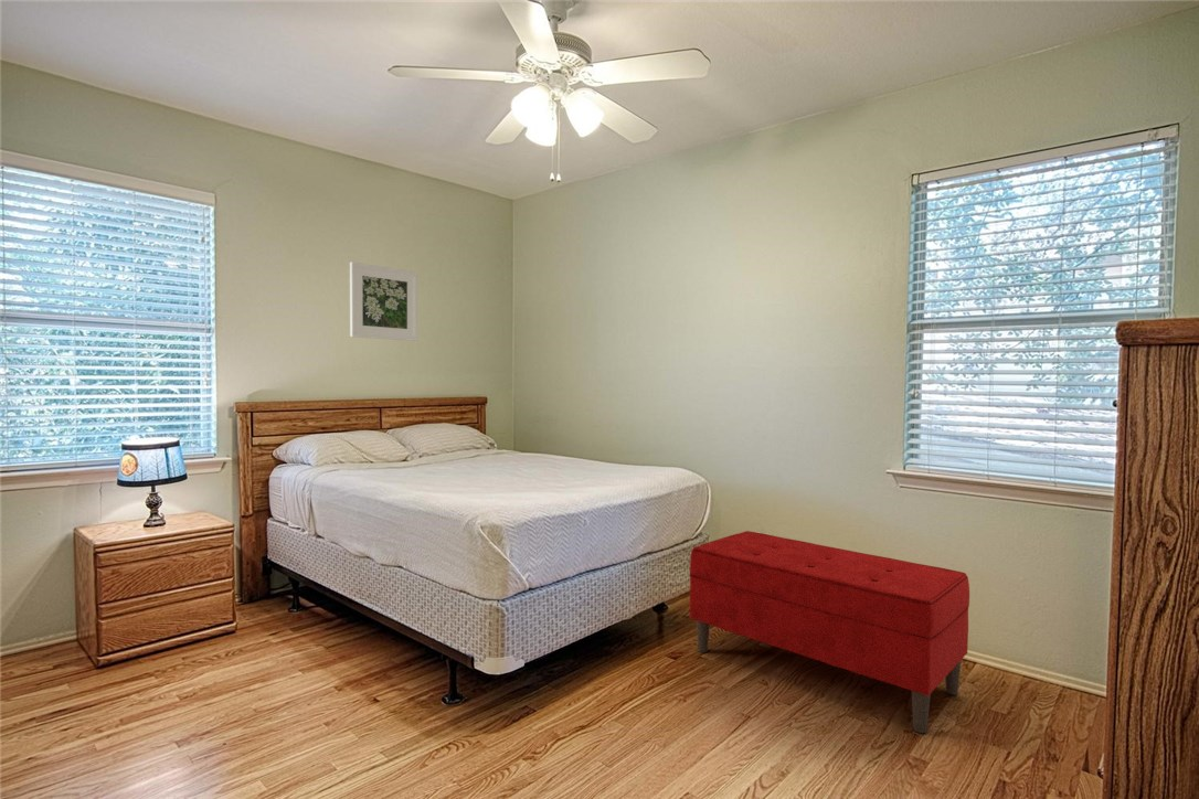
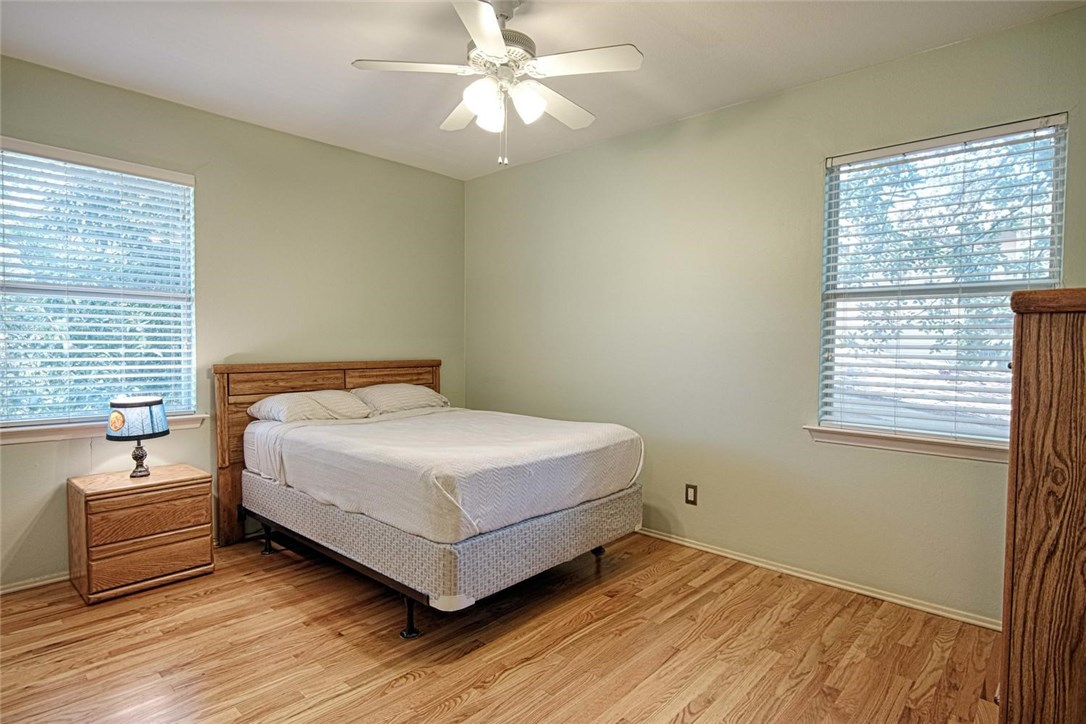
- bench [689,530,970,734]
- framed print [349,260,418,342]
